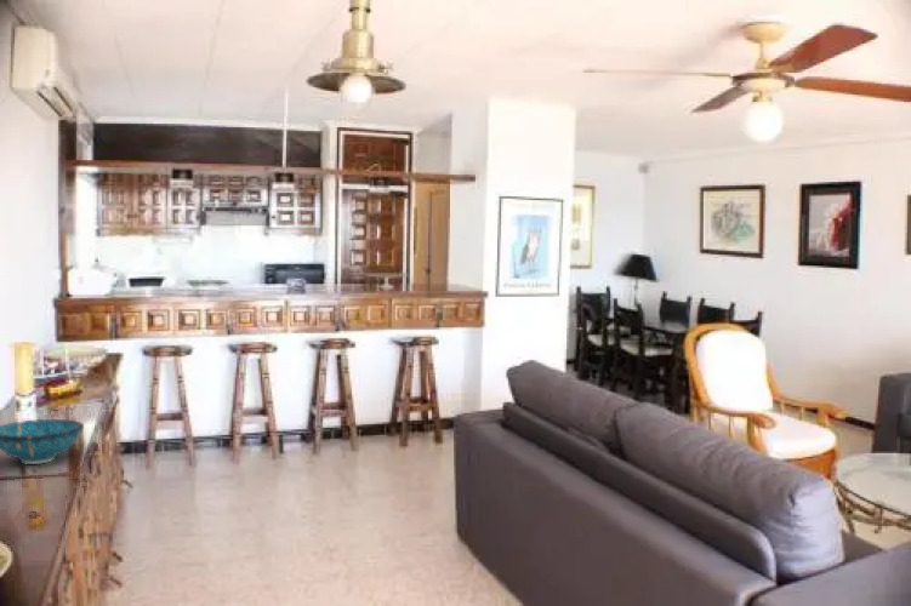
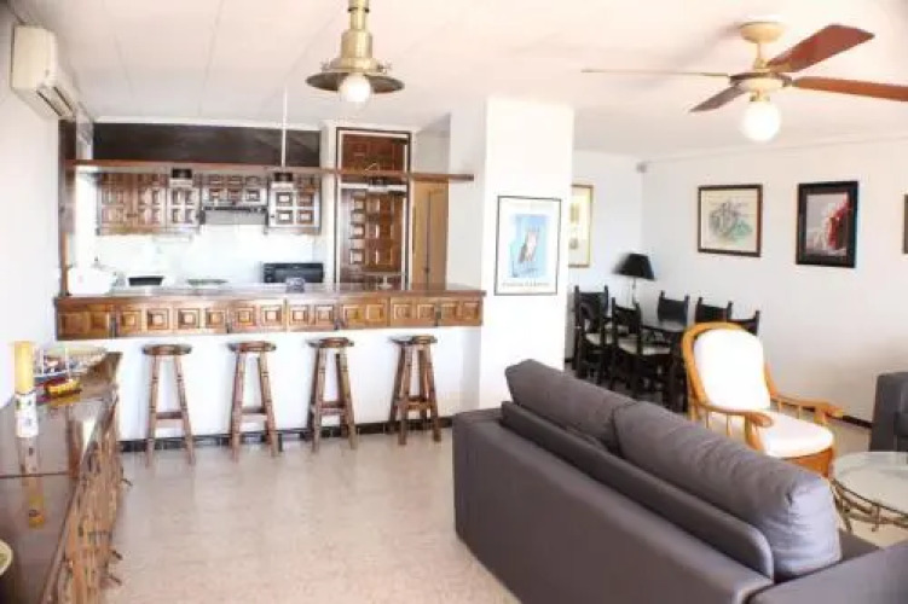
- decorative bowl [0,418,85,465]
